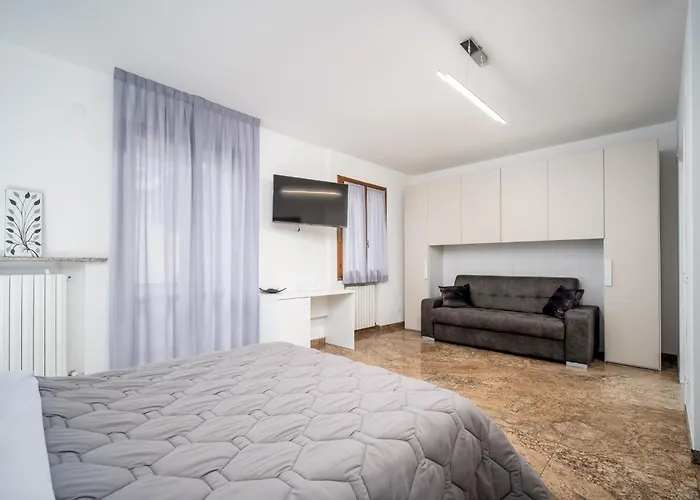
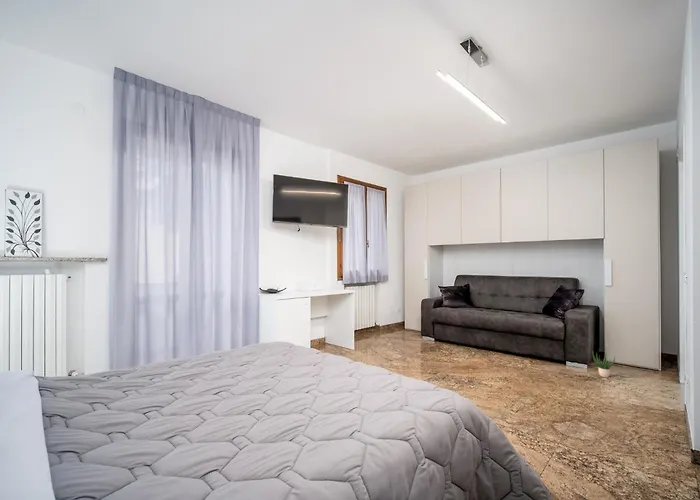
+ potted plant [591,351,616,378]
